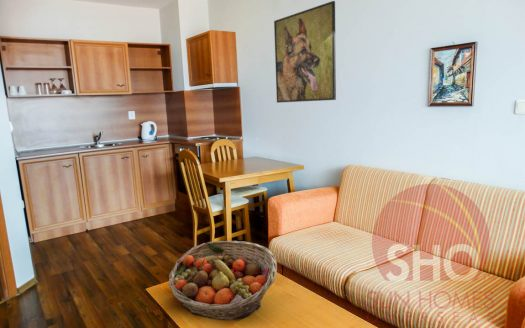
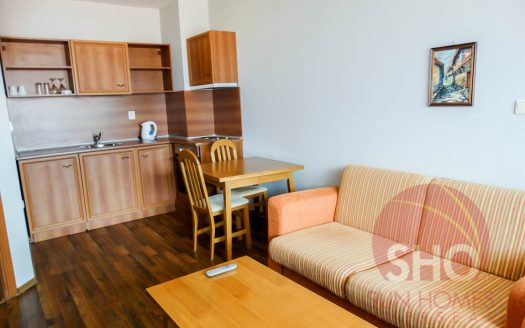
- fruit basket [168,240,278,321]
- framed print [273,0,337,104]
